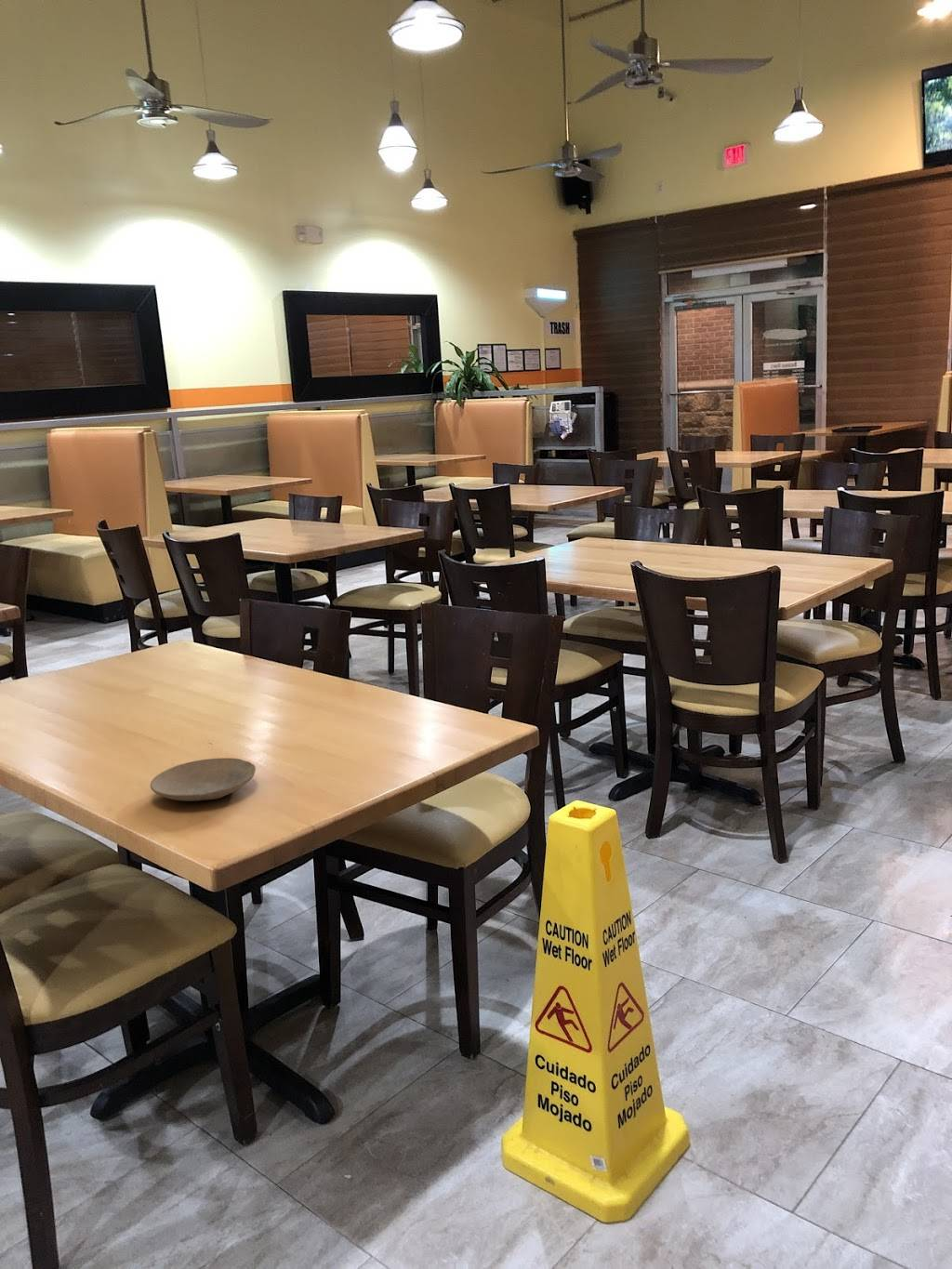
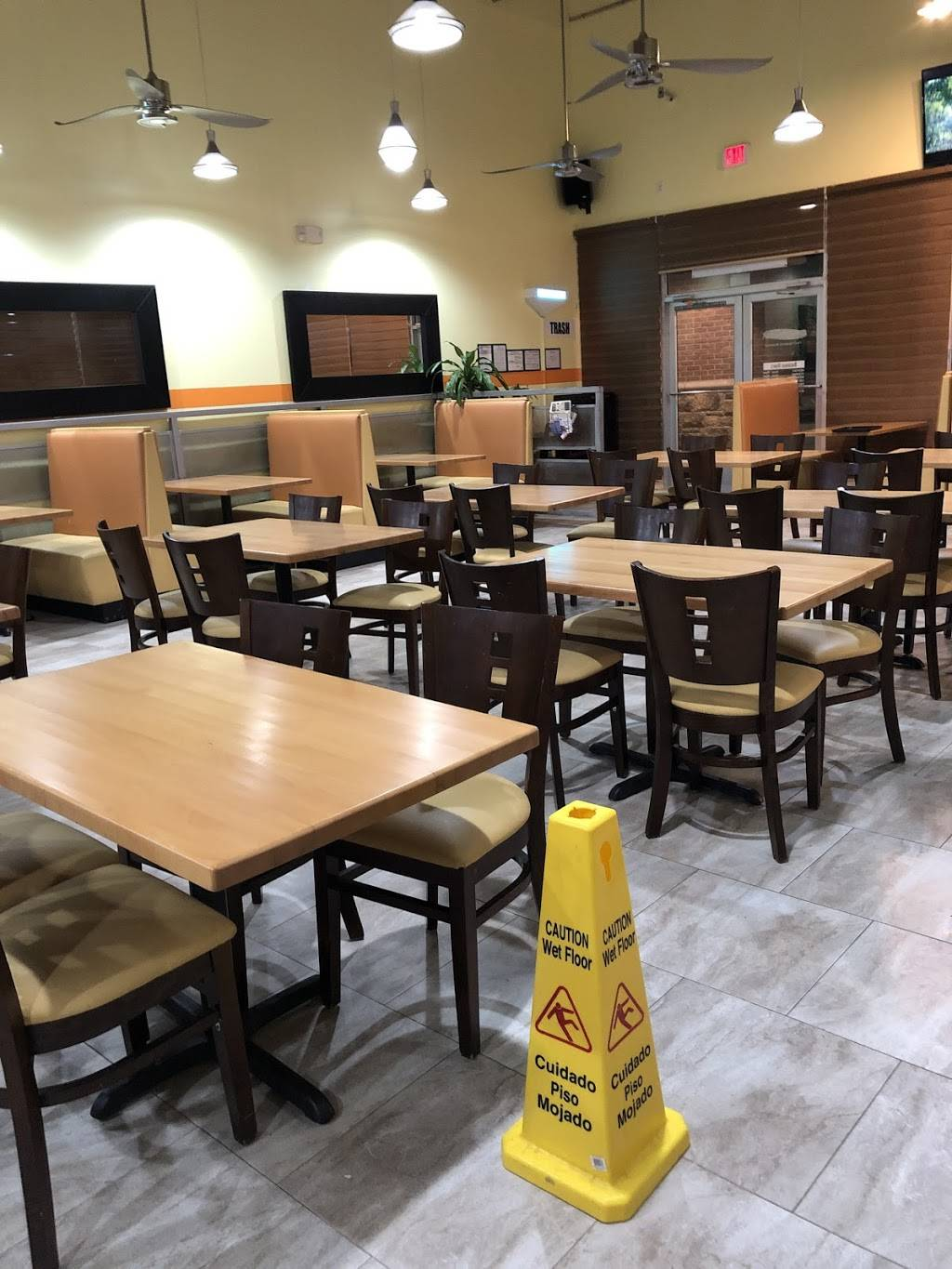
- plate [150,757,257,802]
